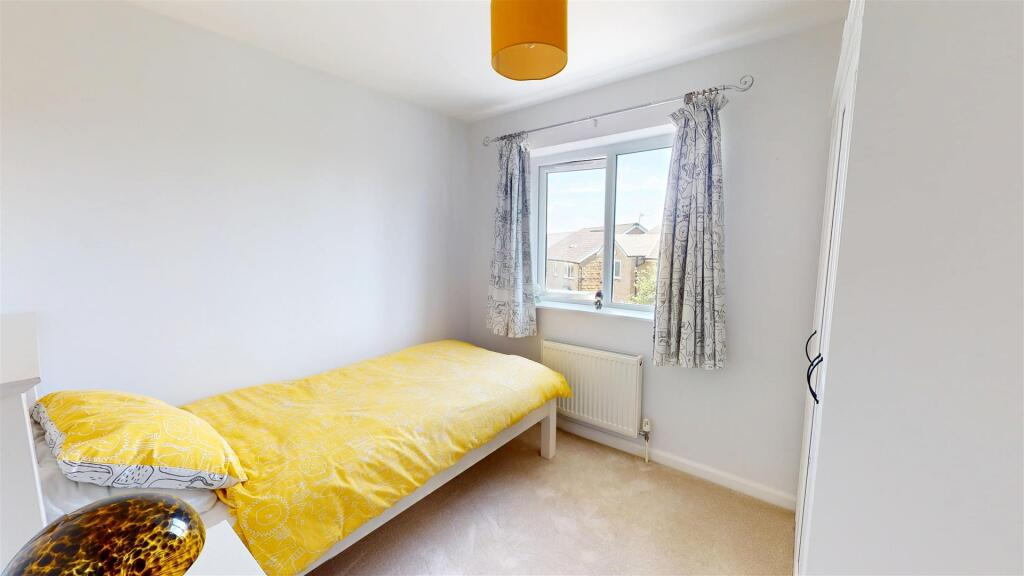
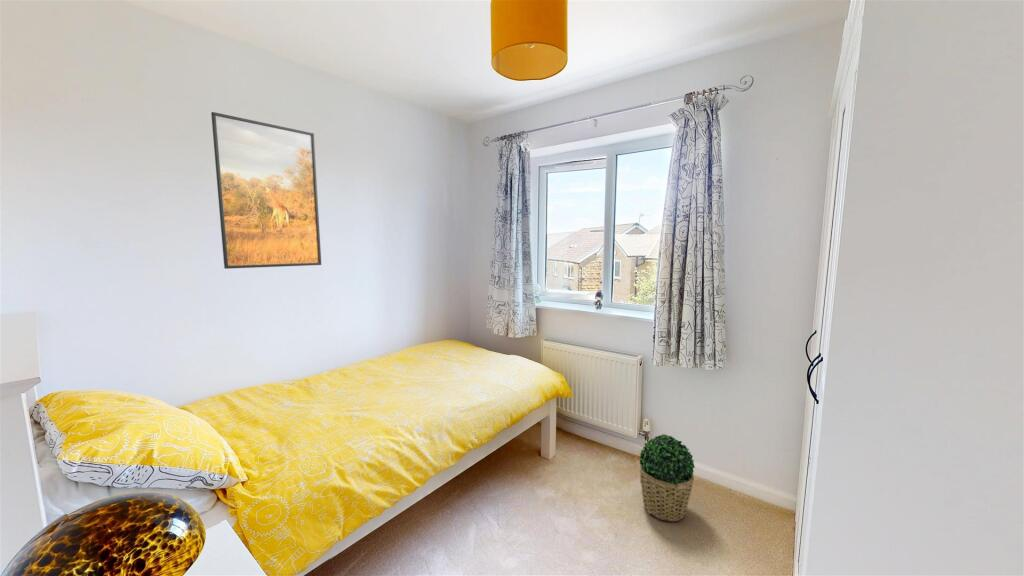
+ potted plant [638,433,696,522]
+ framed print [210,111,322,270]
